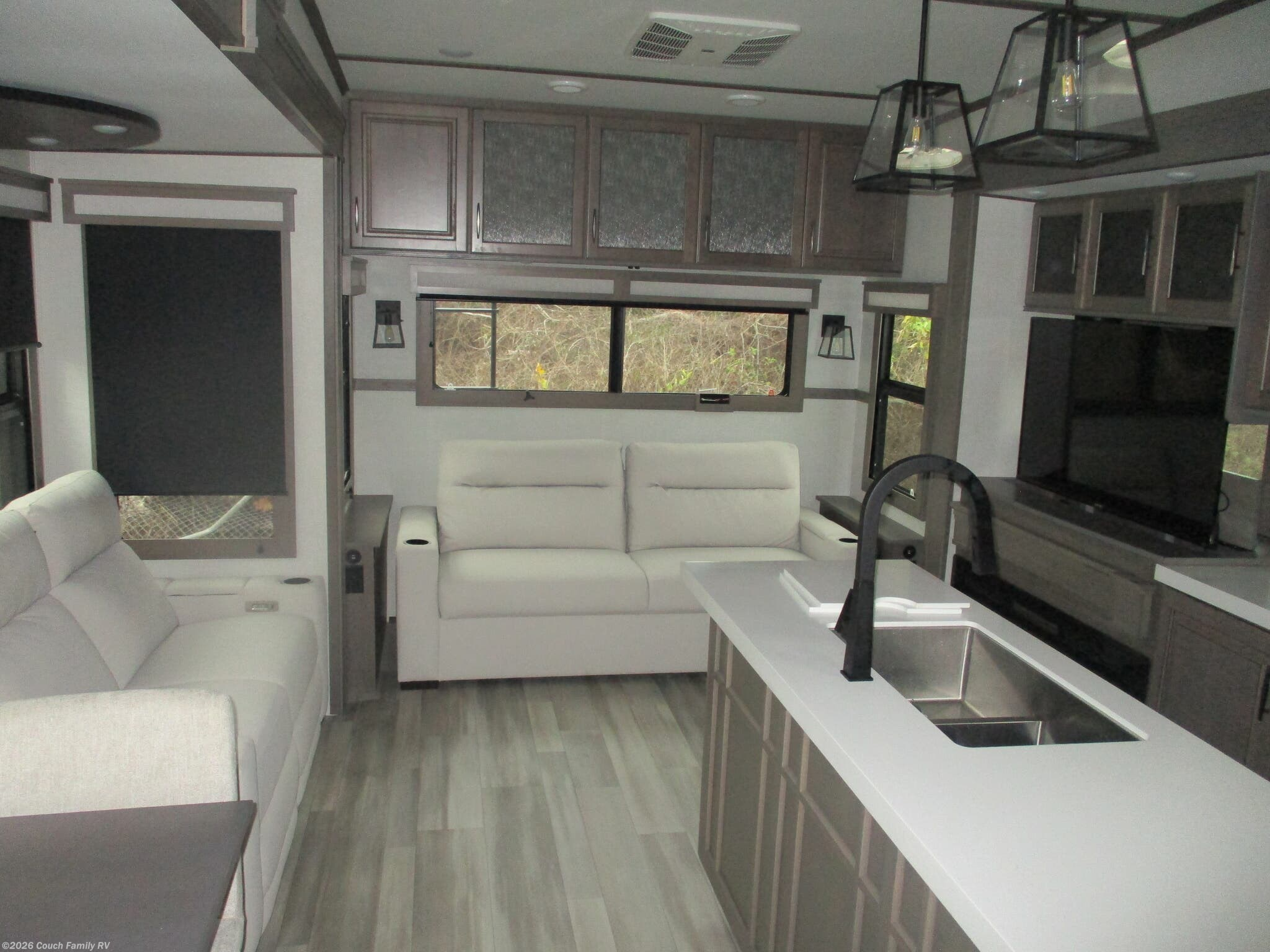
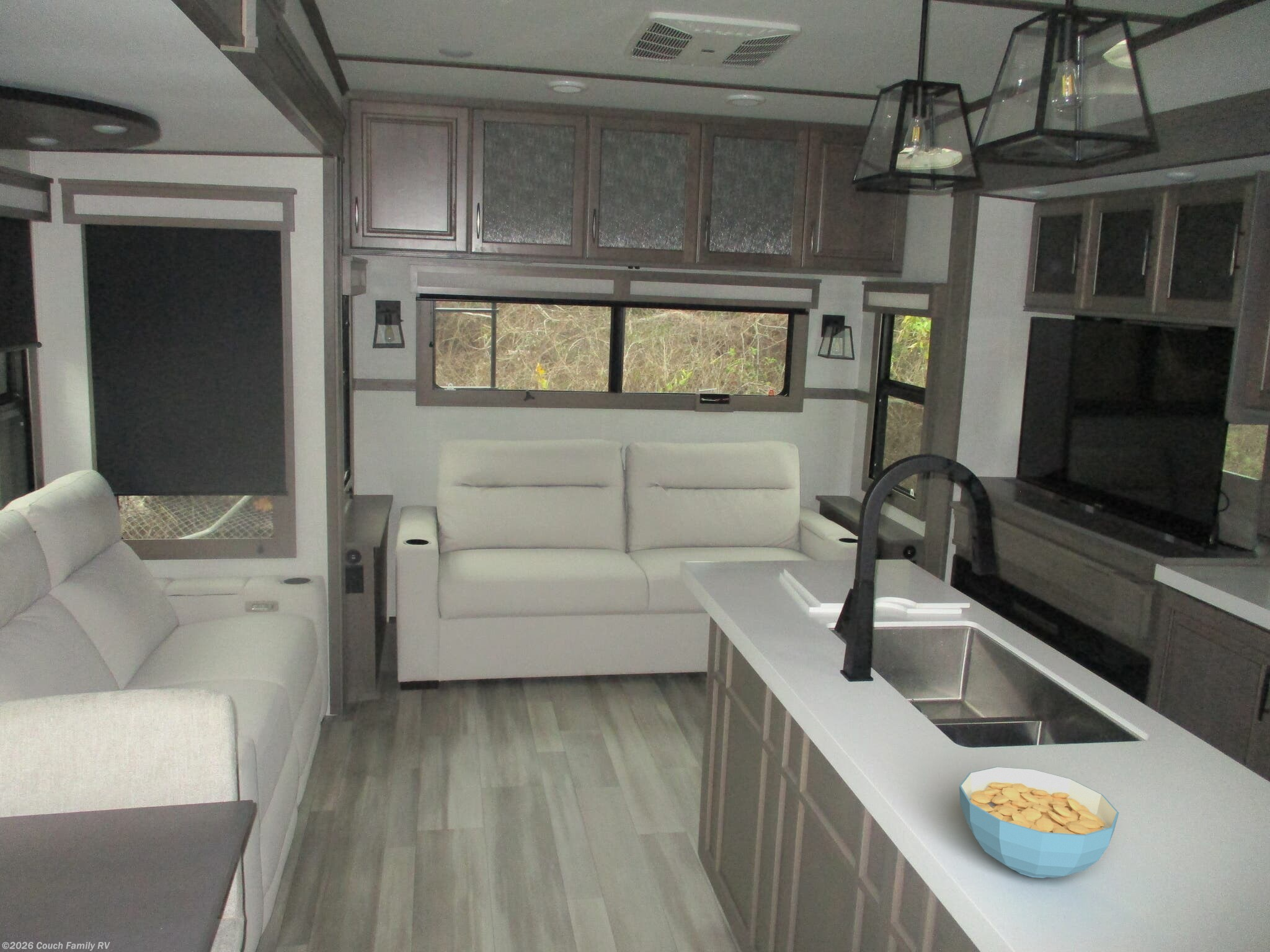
+ cereal bowl [959,766,1119,879]
